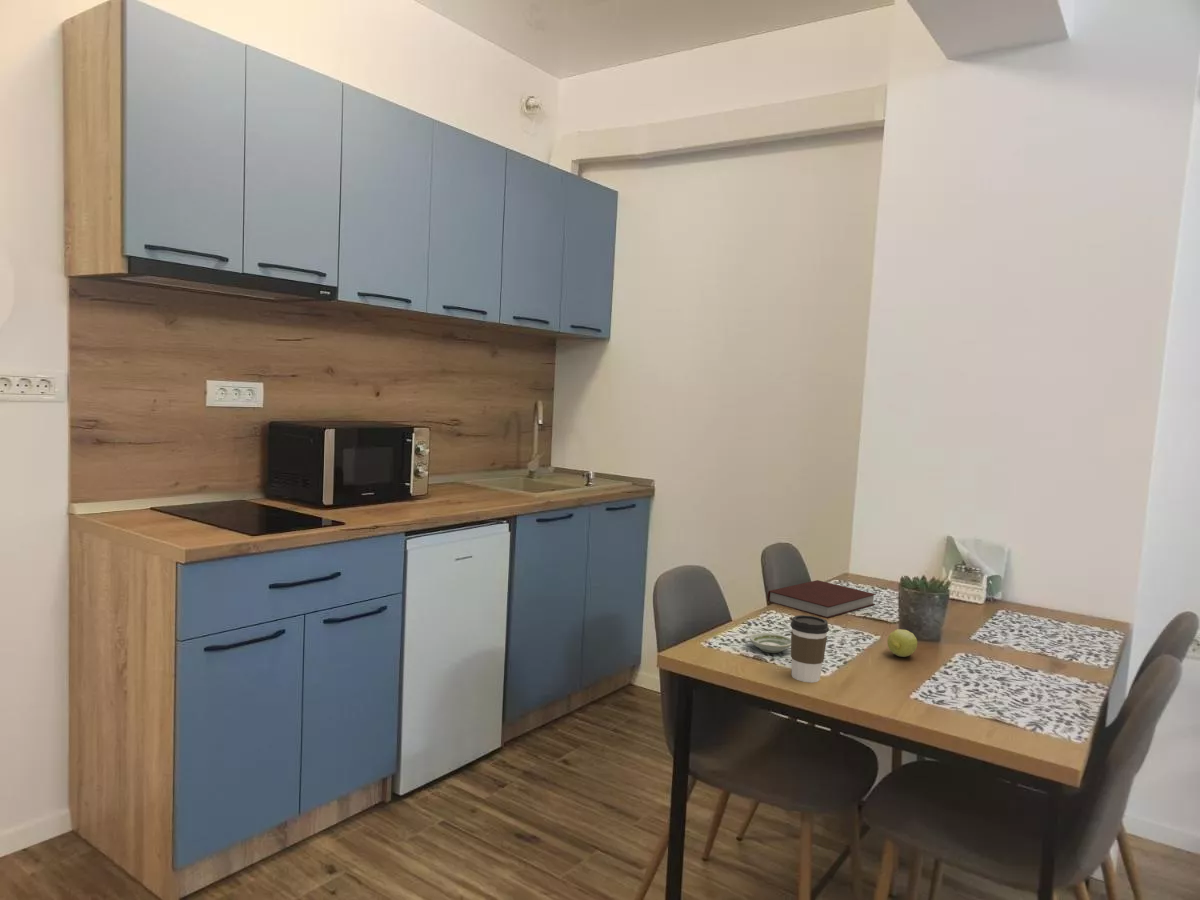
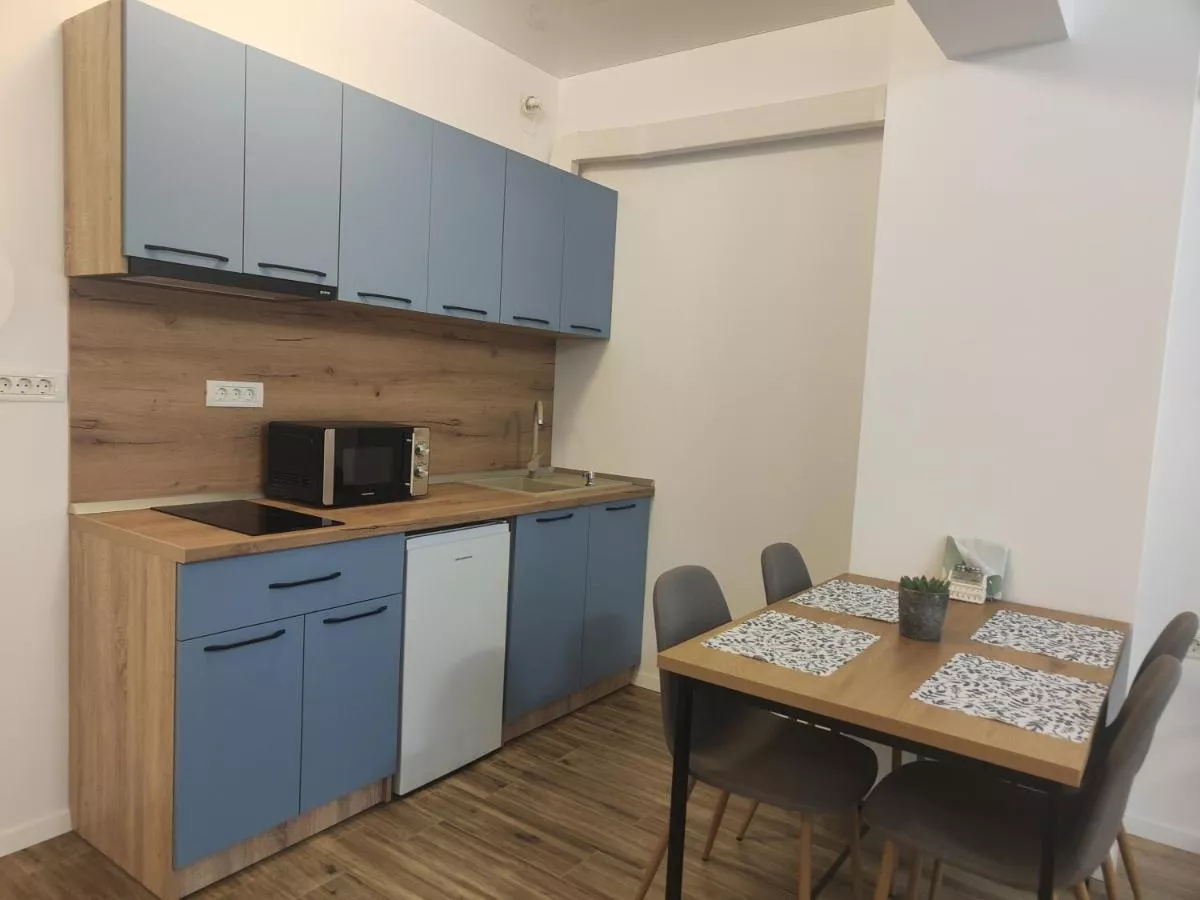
- notebook [767,579,877,619]
- coffee cup [789,614,830,684]
- fruit [886,628,918,658]
- saucer [748,632,791,654]
